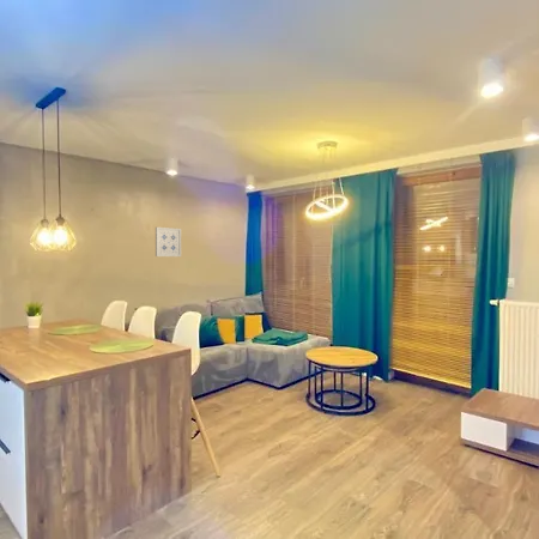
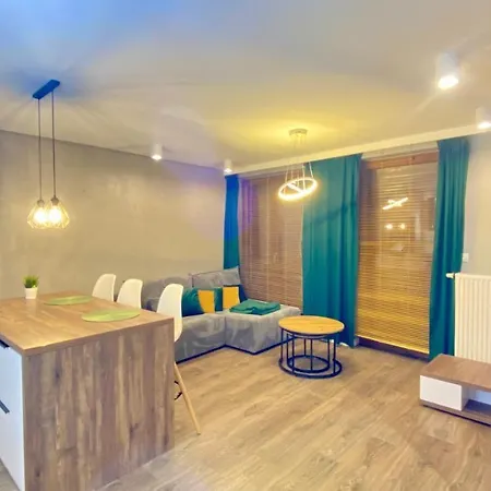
- wall art [155,226,182,258]
